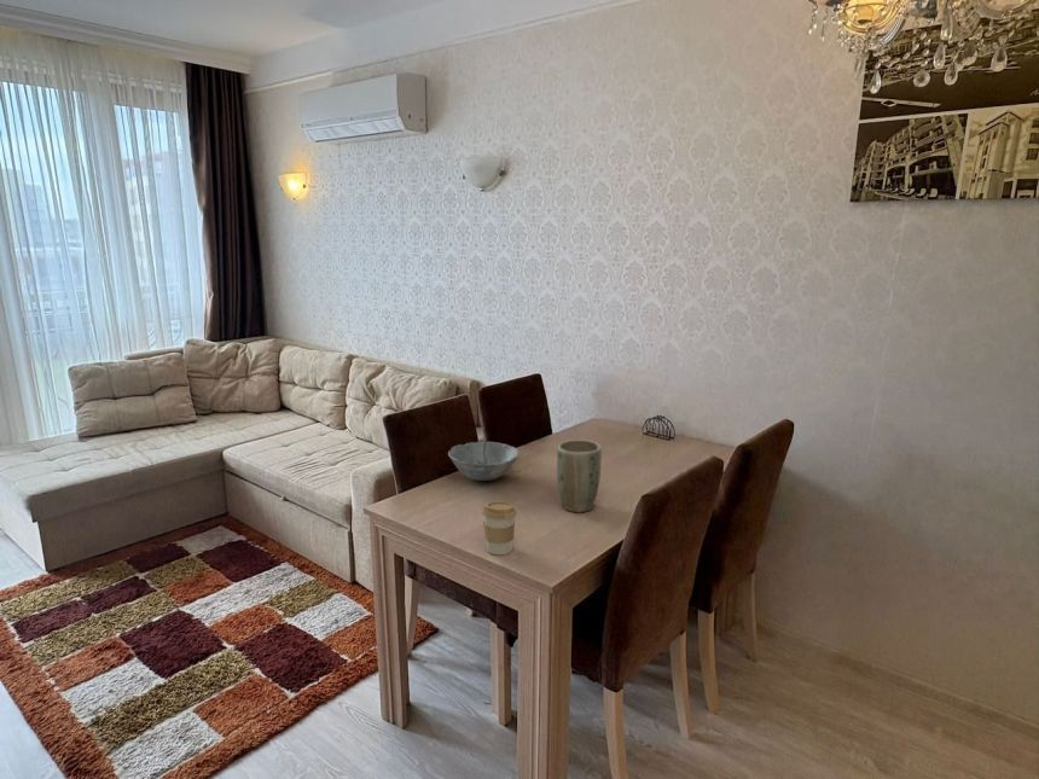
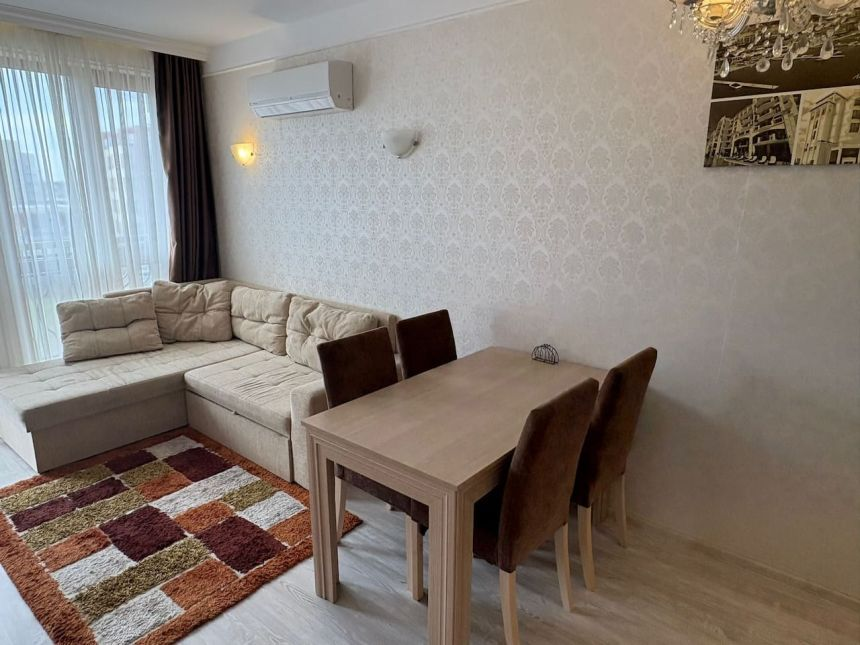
- coffee cup [481,500,518,557]
- bowl [447,441,521,482]
- plant pot [556,438,603,513]
